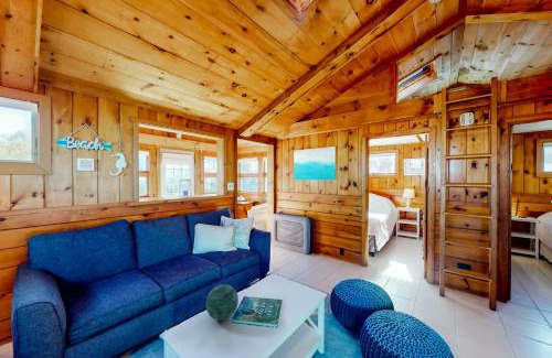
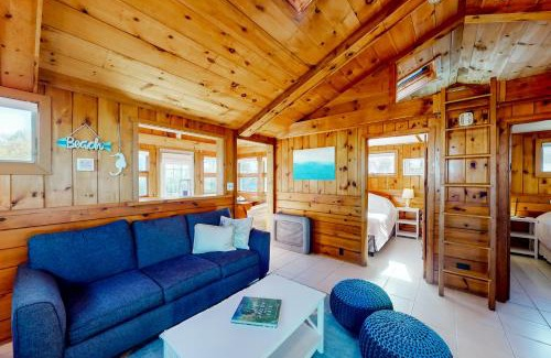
- decorative orb [205,283,240,322]
